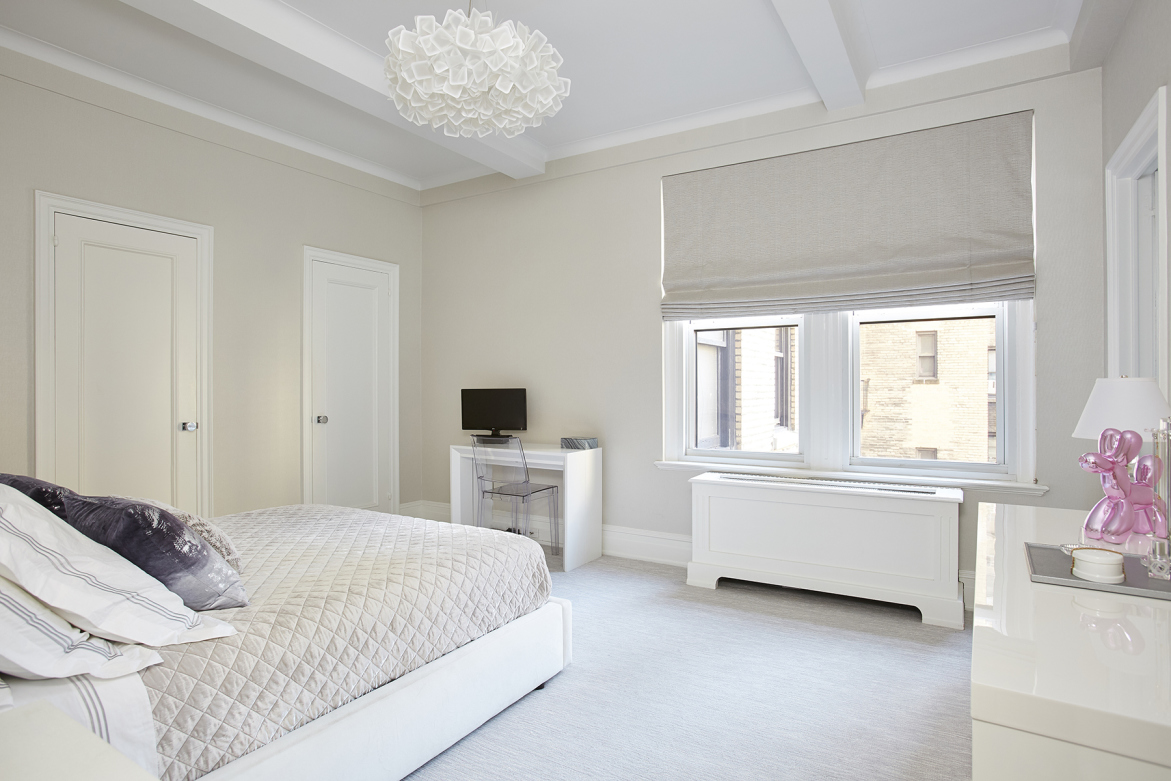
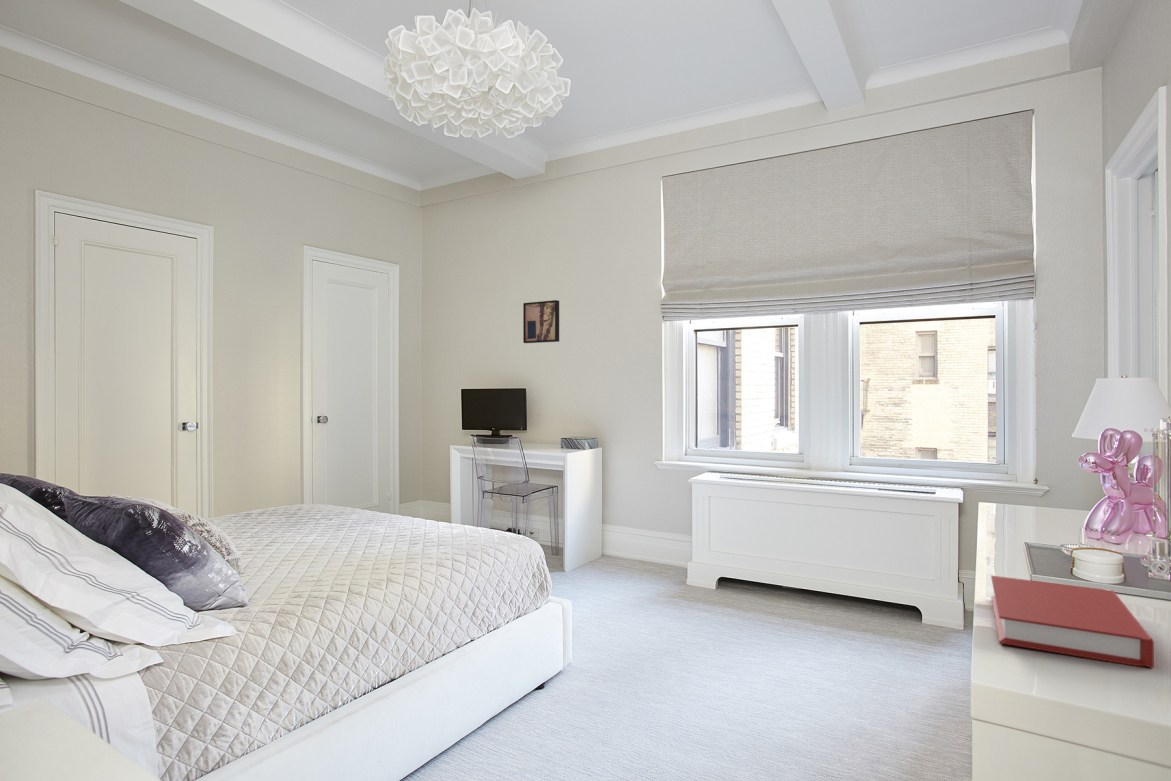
+ book [990,575,1155,670]
+ wall art [522,299,560,344]
